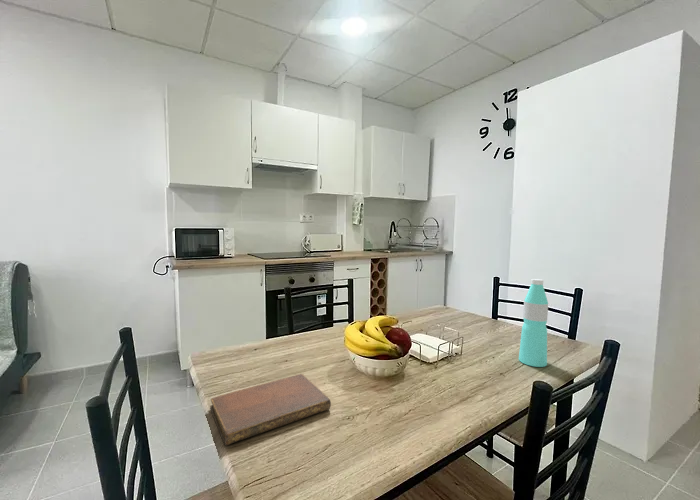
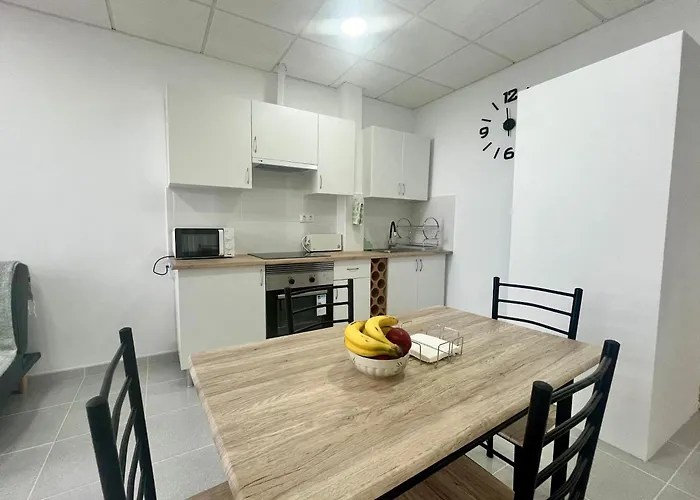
- water bottle [518,278,549,368]
- notebook [209,373,332,446]
